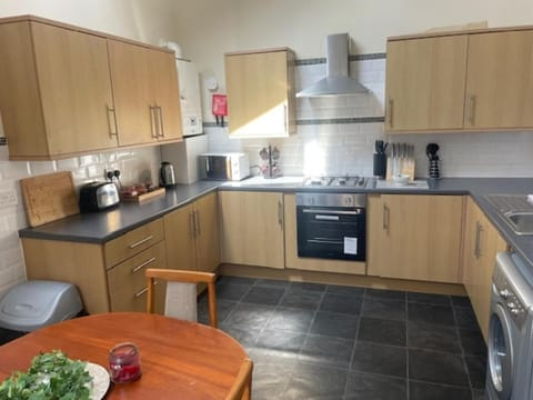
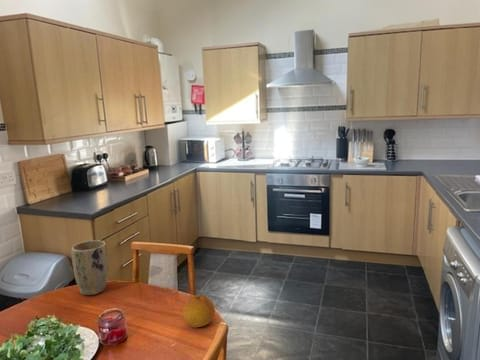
+ plant pot [71,239,109,296]
+ fruit [182,294,216,328]
